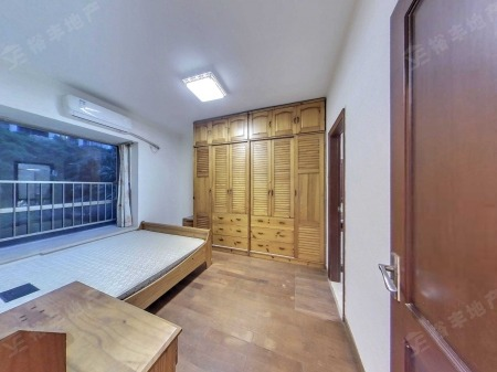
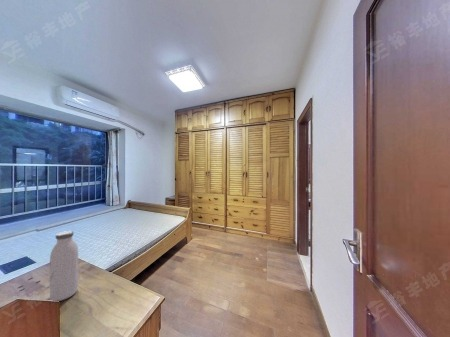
+ water bottle [49,230,79,302]
